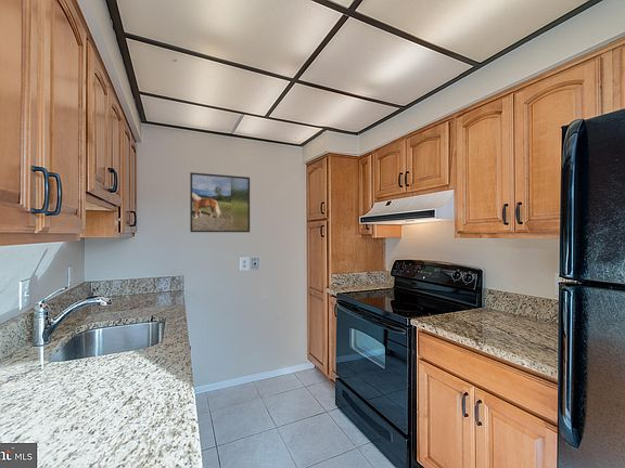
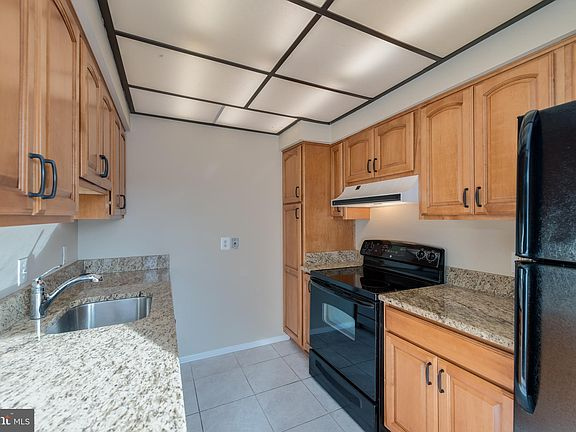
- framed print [189,171,251,233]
